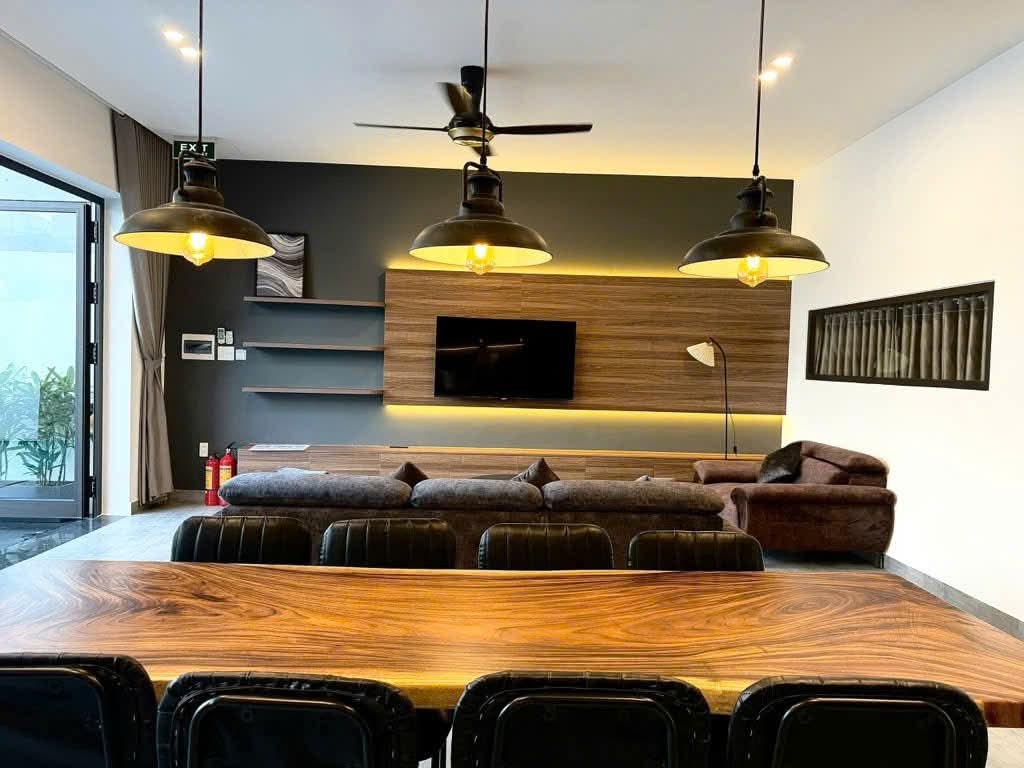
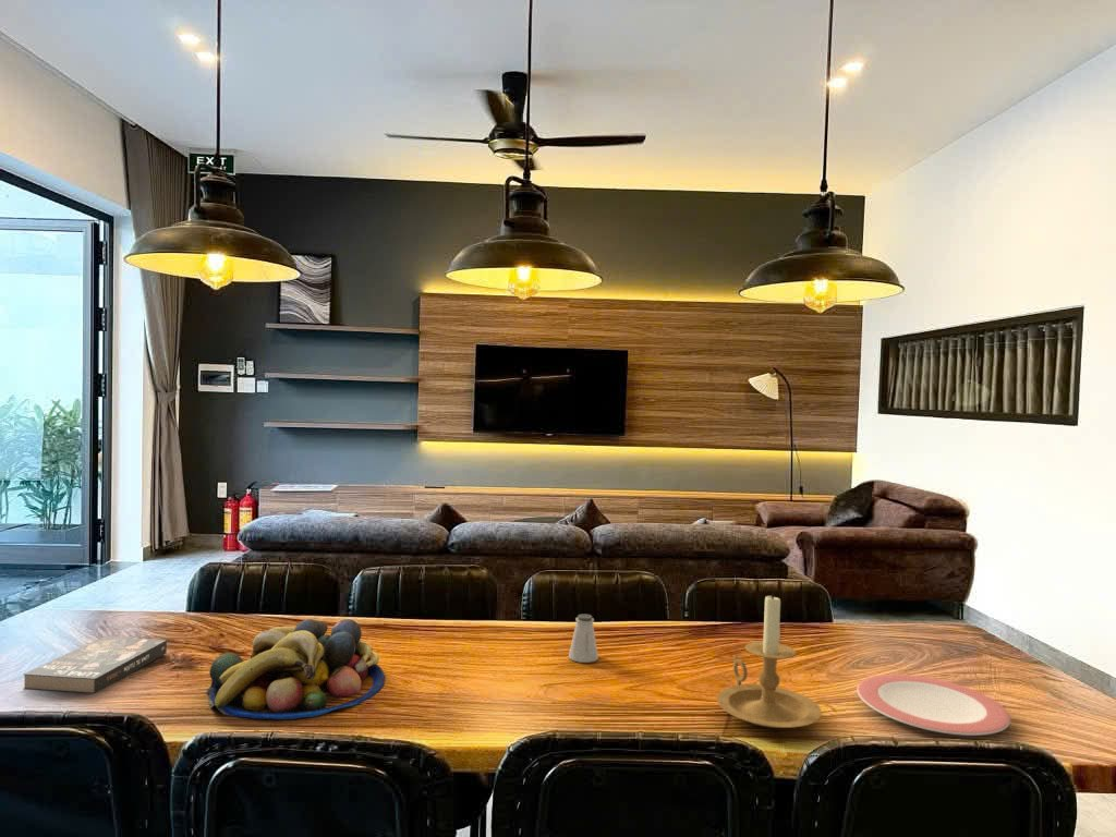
+ book [23,635,168,694]
+ candle holder [716,591,823,729]
+ fruit bowl [205,618,386,720]
+ plate [857,674,1011,737]
+ saltshaker [568,614,599,664]
